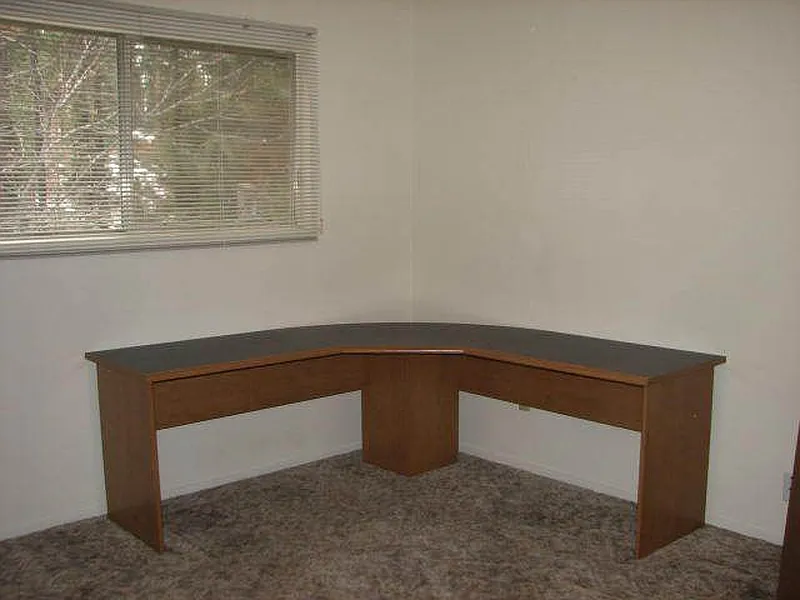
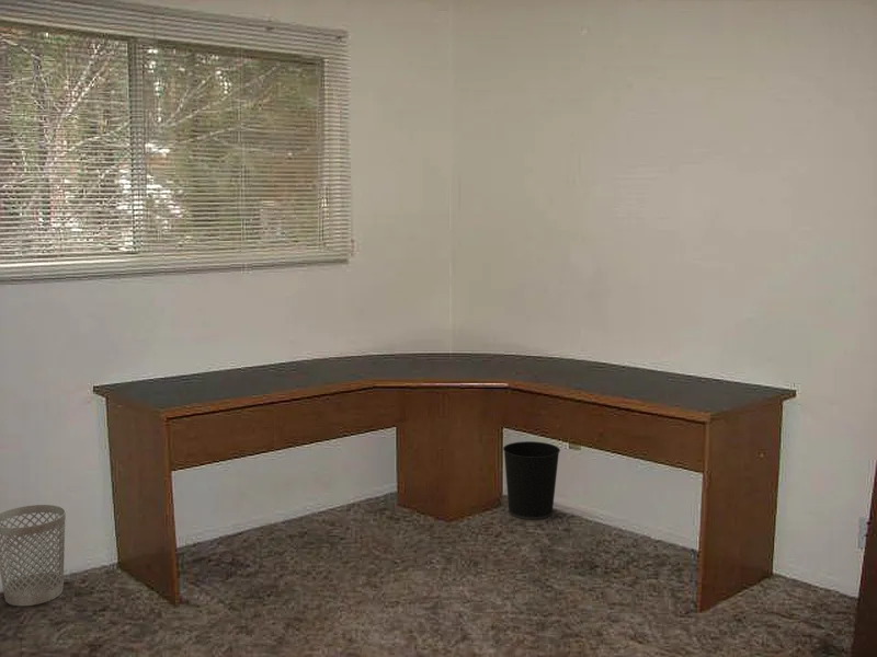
+ wastebasket [502,440,561,520]
+ wastebasket [0,504,67,607]
